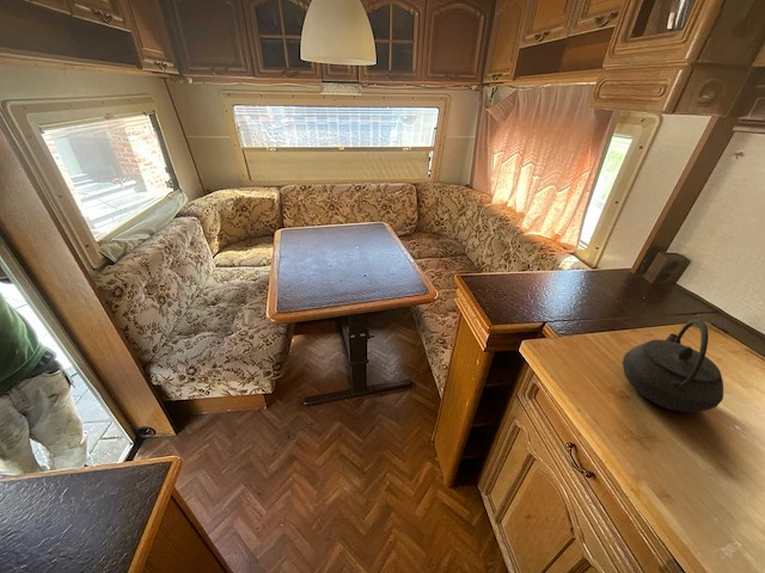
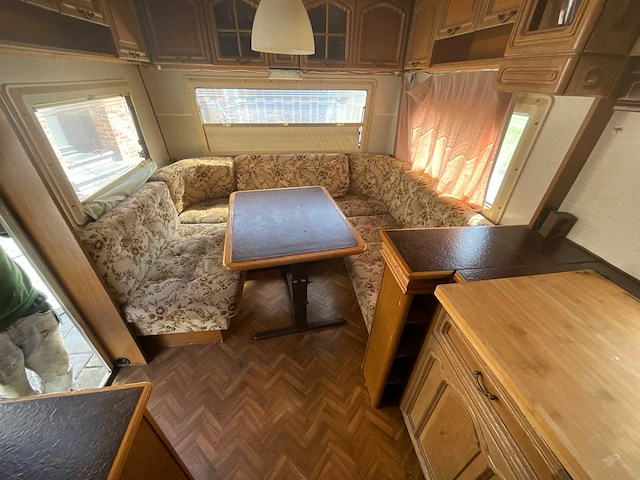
- kettle [622,318,724,414]
